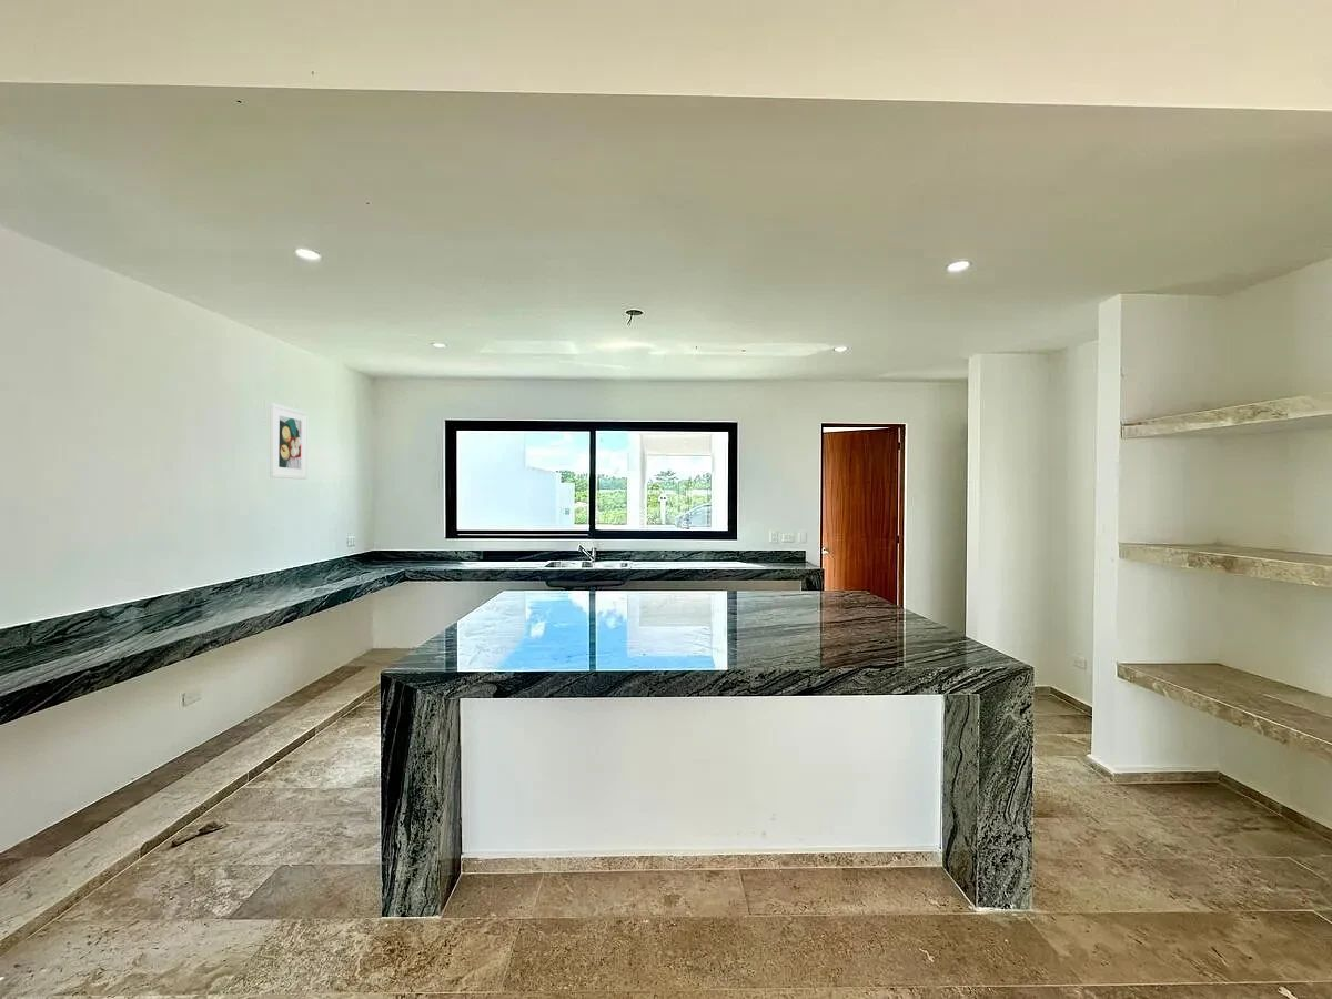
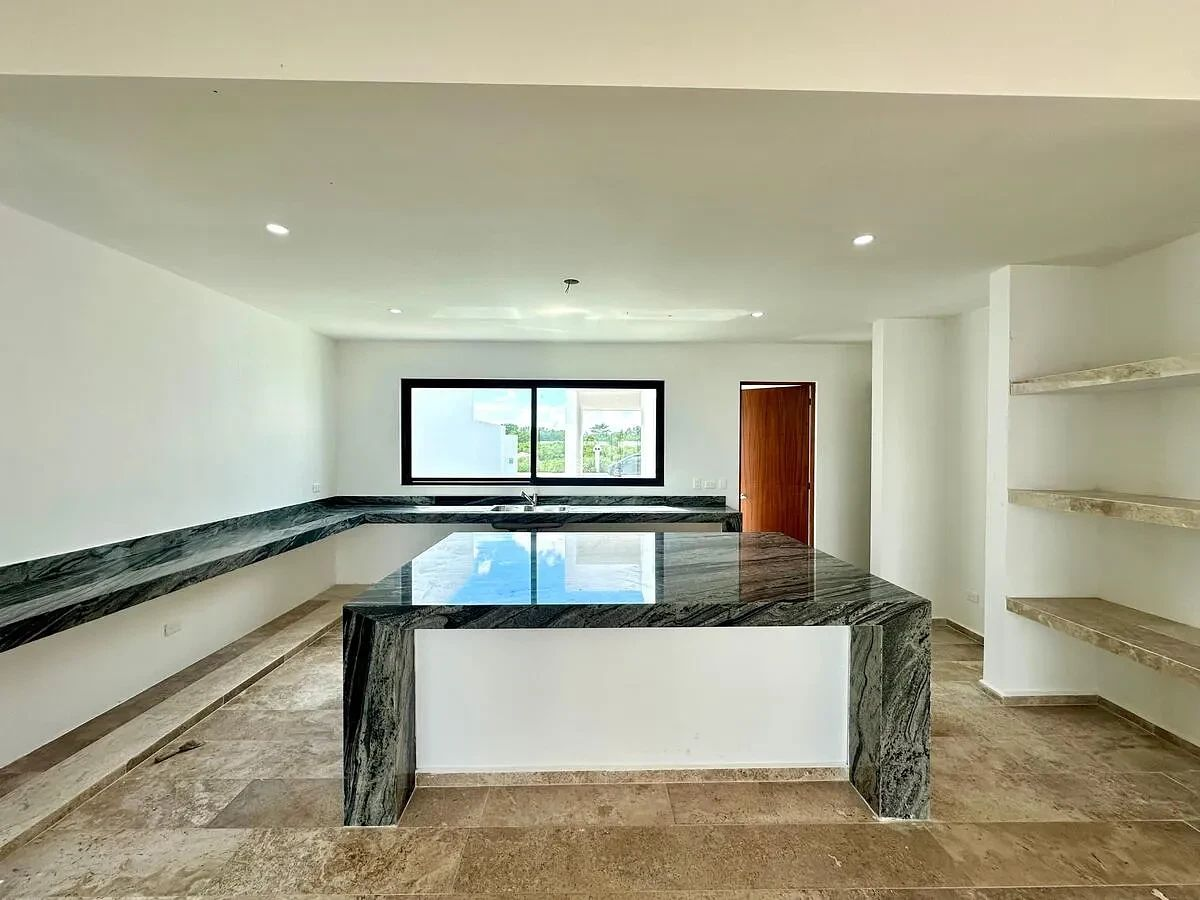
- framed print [269,403,309,481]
